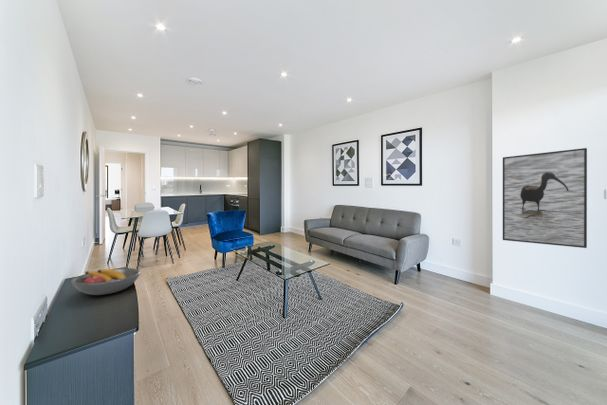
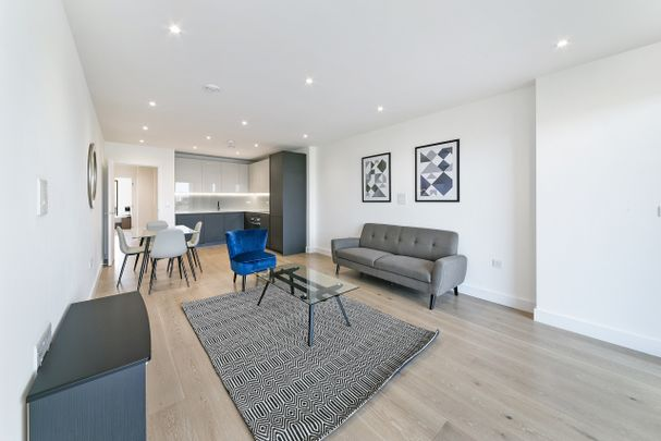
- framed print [502,147,588,249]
- fruit bowl [70,267,142,296]
